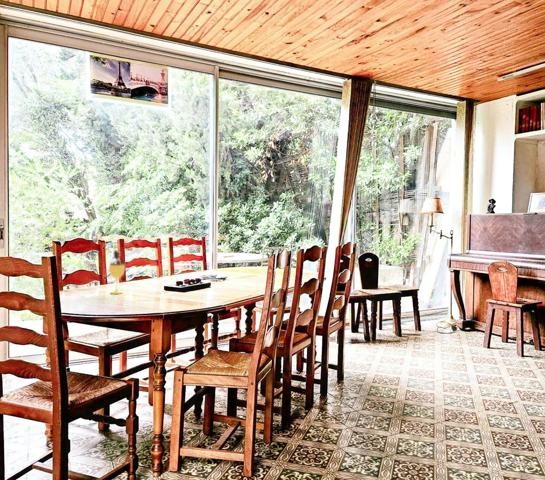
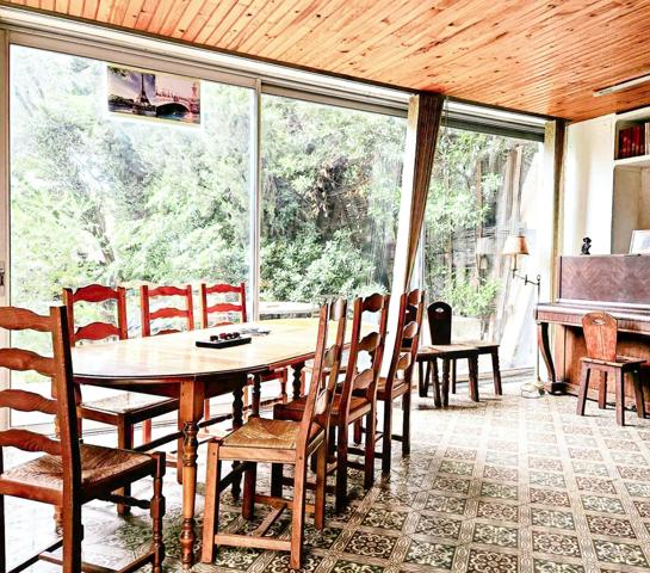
- wine glass [108,249,126,295]
